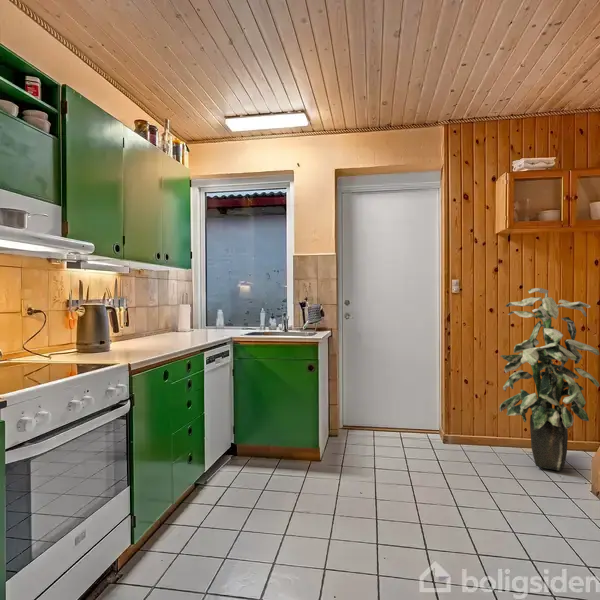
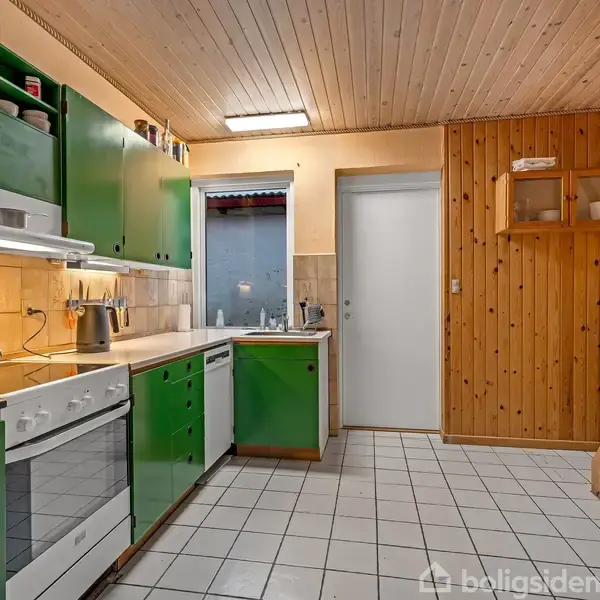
- indoor plant [498,287,600,471]
